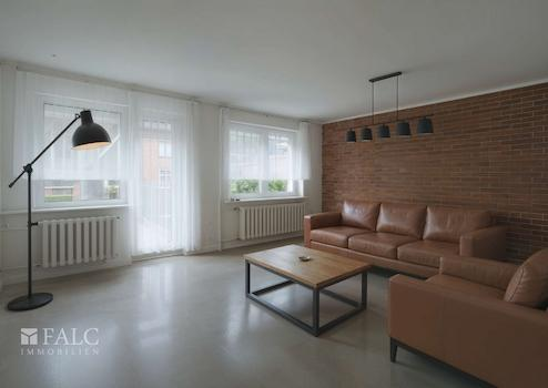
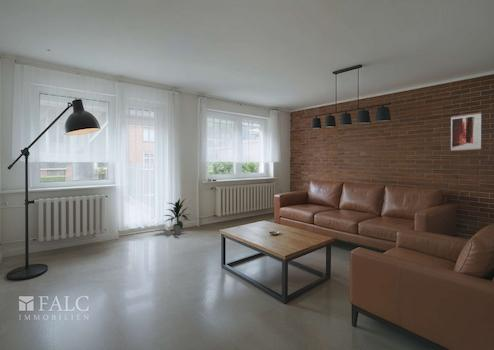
+ wall art [450,111,482,152]
+ indoor plant [163,198,191,236]
